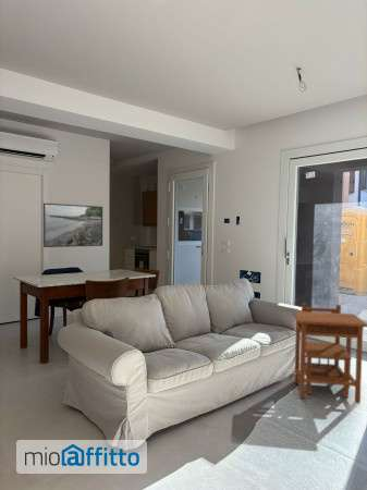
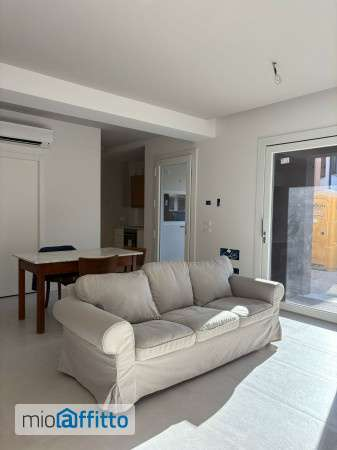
- side table [292,302,367,404]
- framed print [42,203,103,248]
